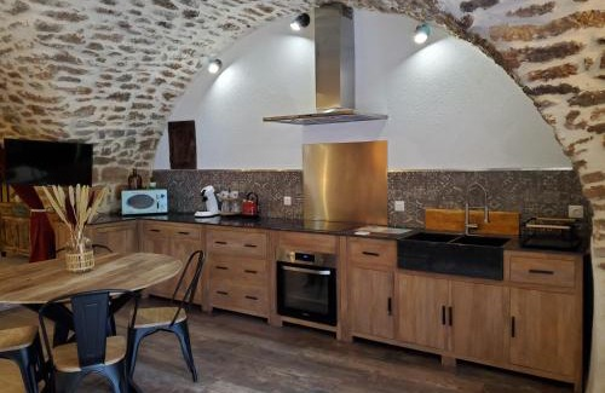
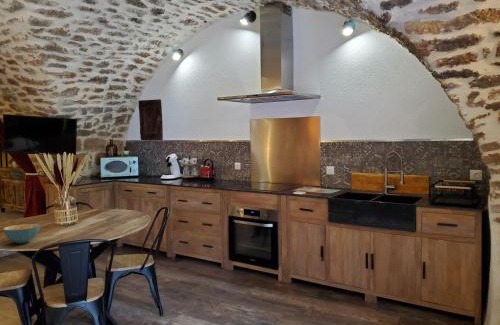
+ cereal bowl [2,223,41,244]
